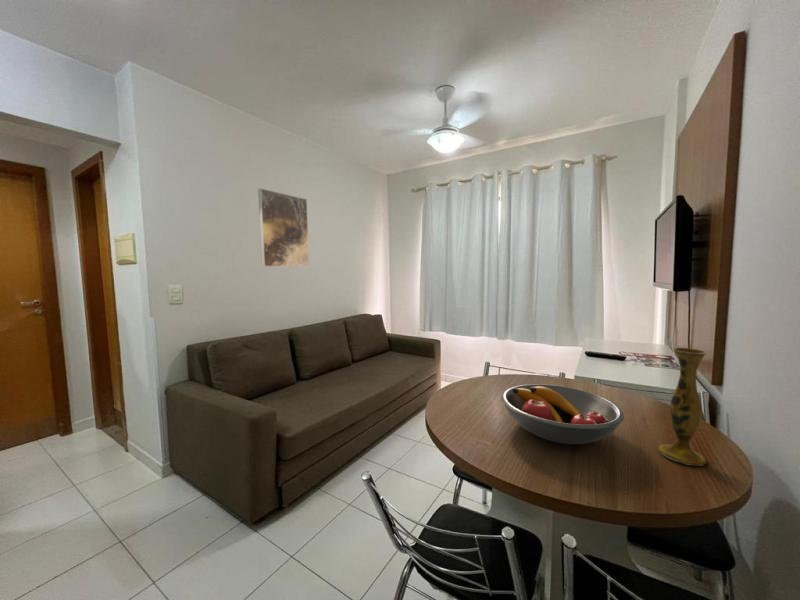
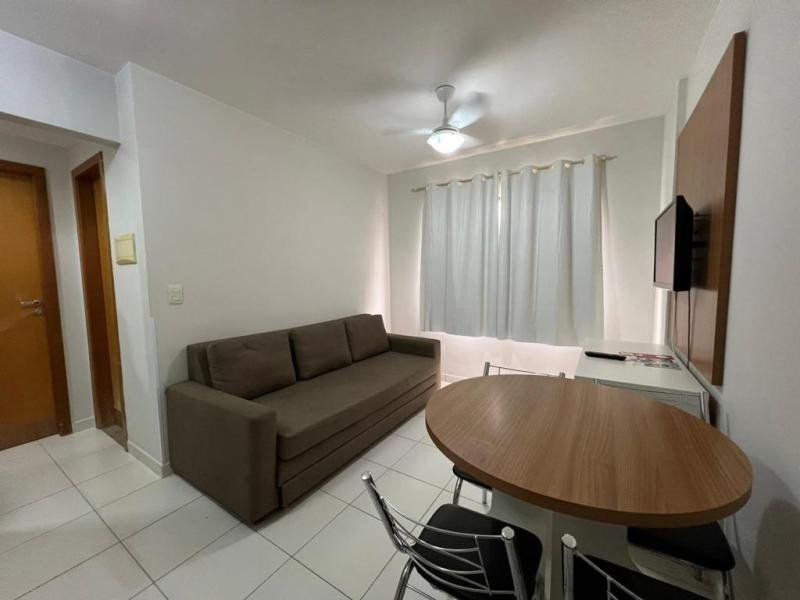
- fruit bowl [501,383,625,445]
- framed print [257,187,310,268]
- vase [657,347,709,467]
